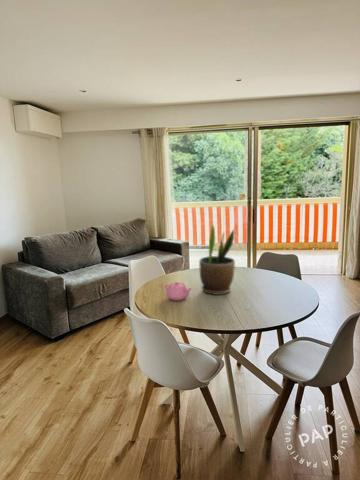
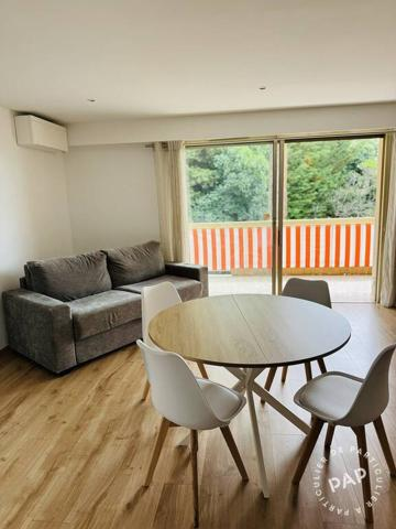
- teapot [164,281,192,302]
- potted plant [198,223,236,296]
